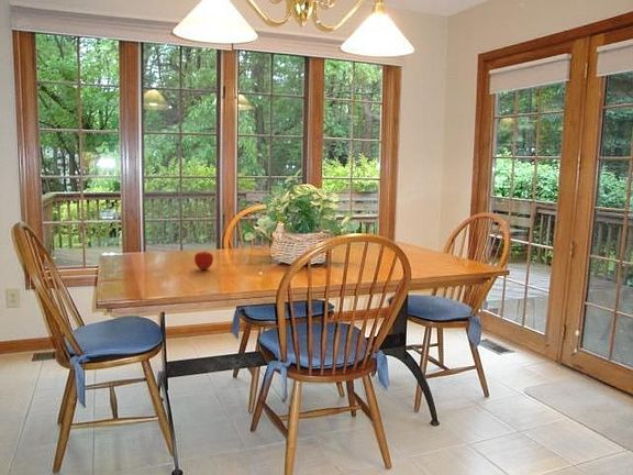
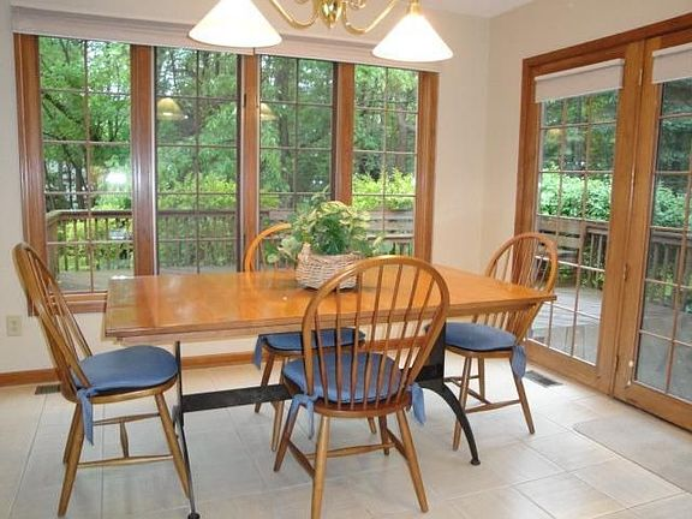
- fruit [193,250,214,270]
